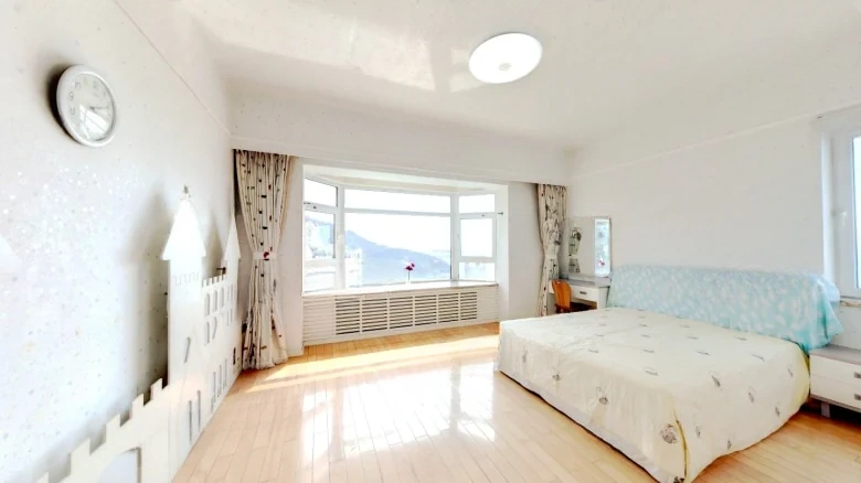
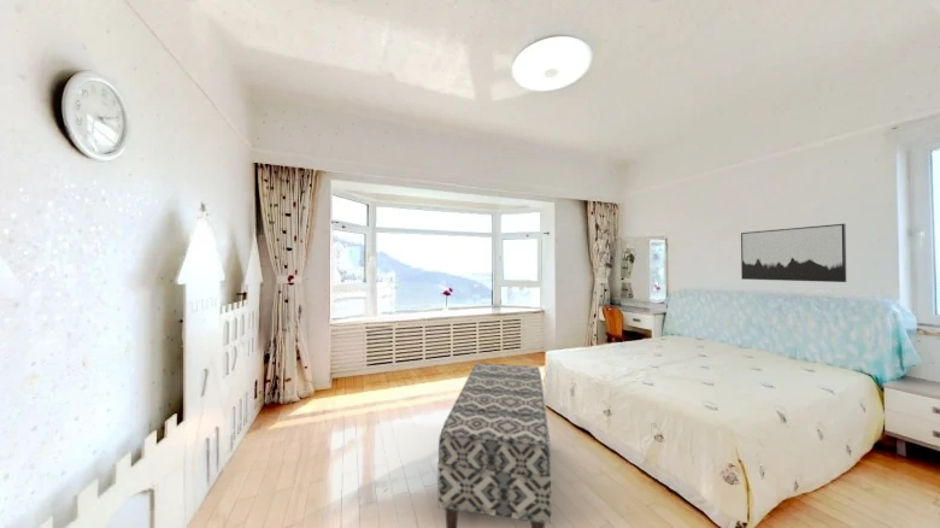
+ bench [436,363,552,528]
+ wall art [740,223,847,283]
